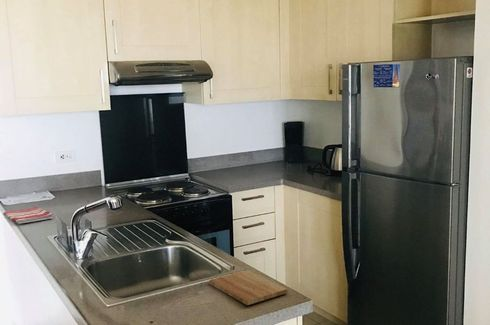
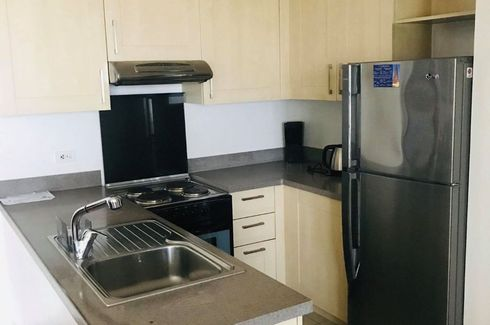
- cutting board [209,269,288,306]
- dish towel [2,205,54,225]
